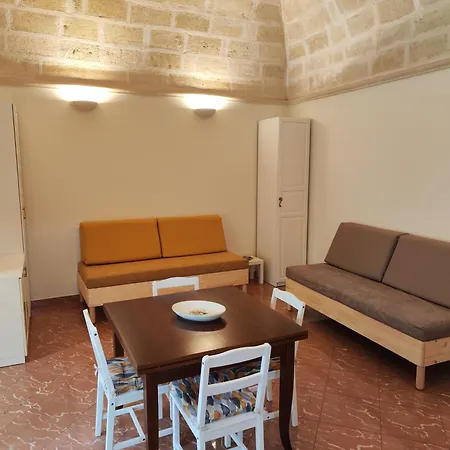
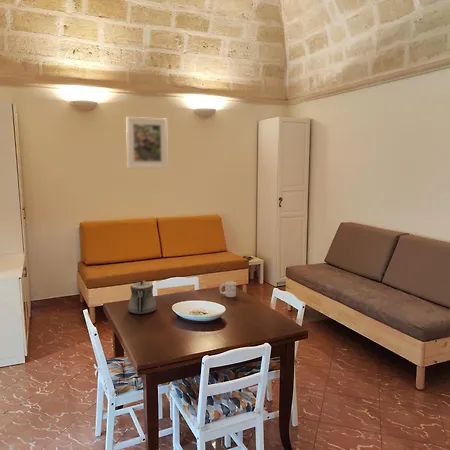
+ teapot [127,280,157,315]
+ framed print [125,116,169,169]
+ cup [218,280,237,298]
